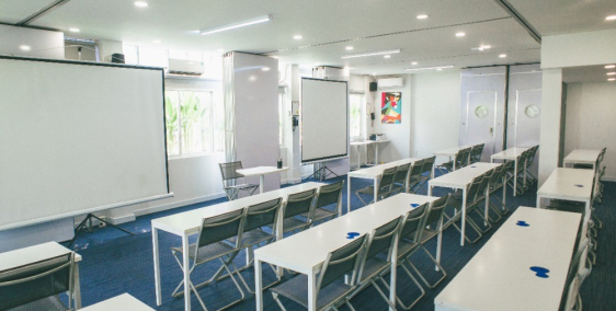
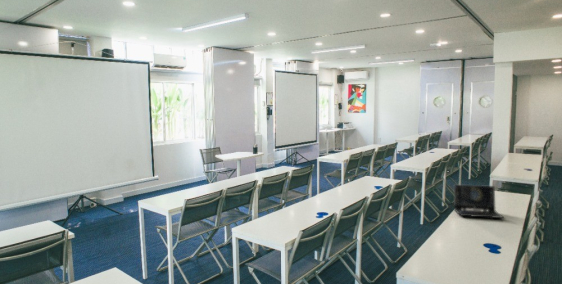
+ laptop [453,183,506,219]
